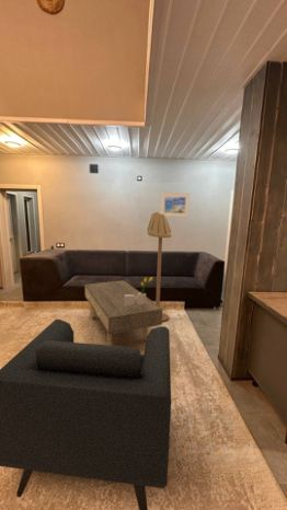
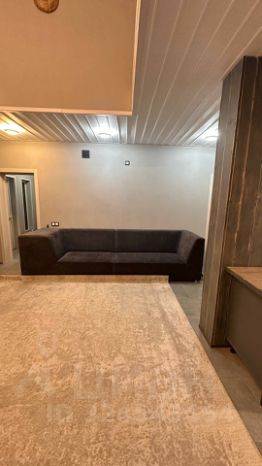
- floor lamp [147,210,173,322]
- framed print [160,192,191,218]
- coffee table [83,279,164,346]
- bouquet [125,276,153,309]
- armchair [0,318,172,510]
